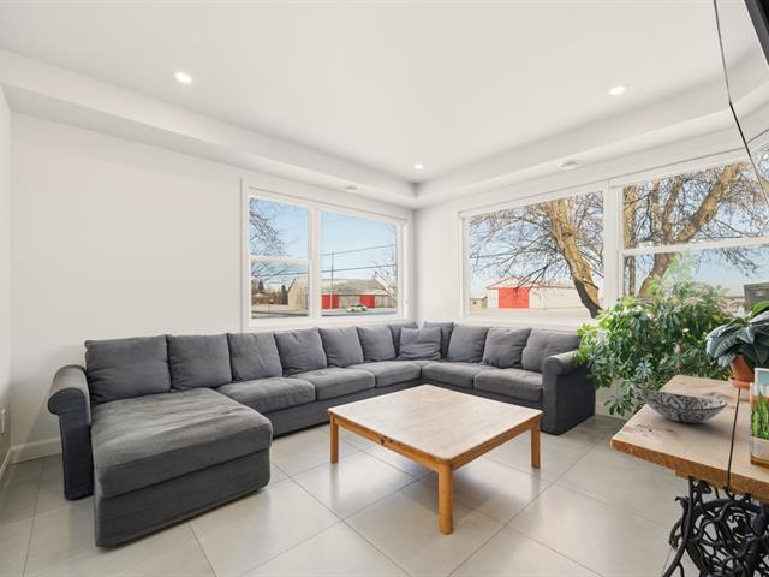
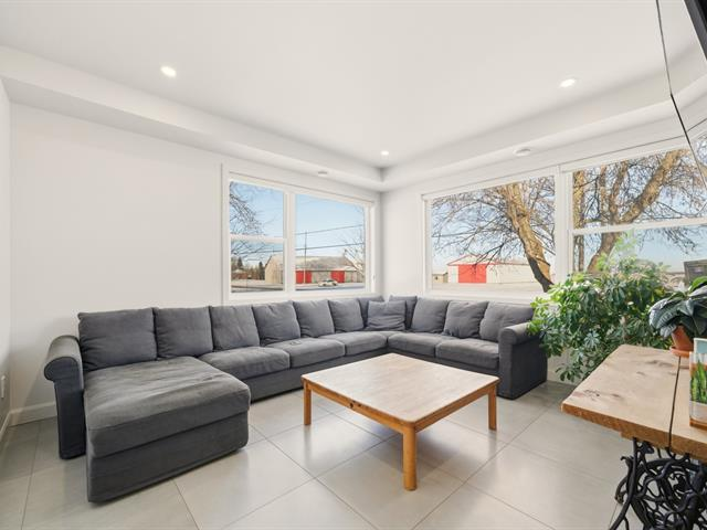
- decorative bowl [637,388,728,424]
